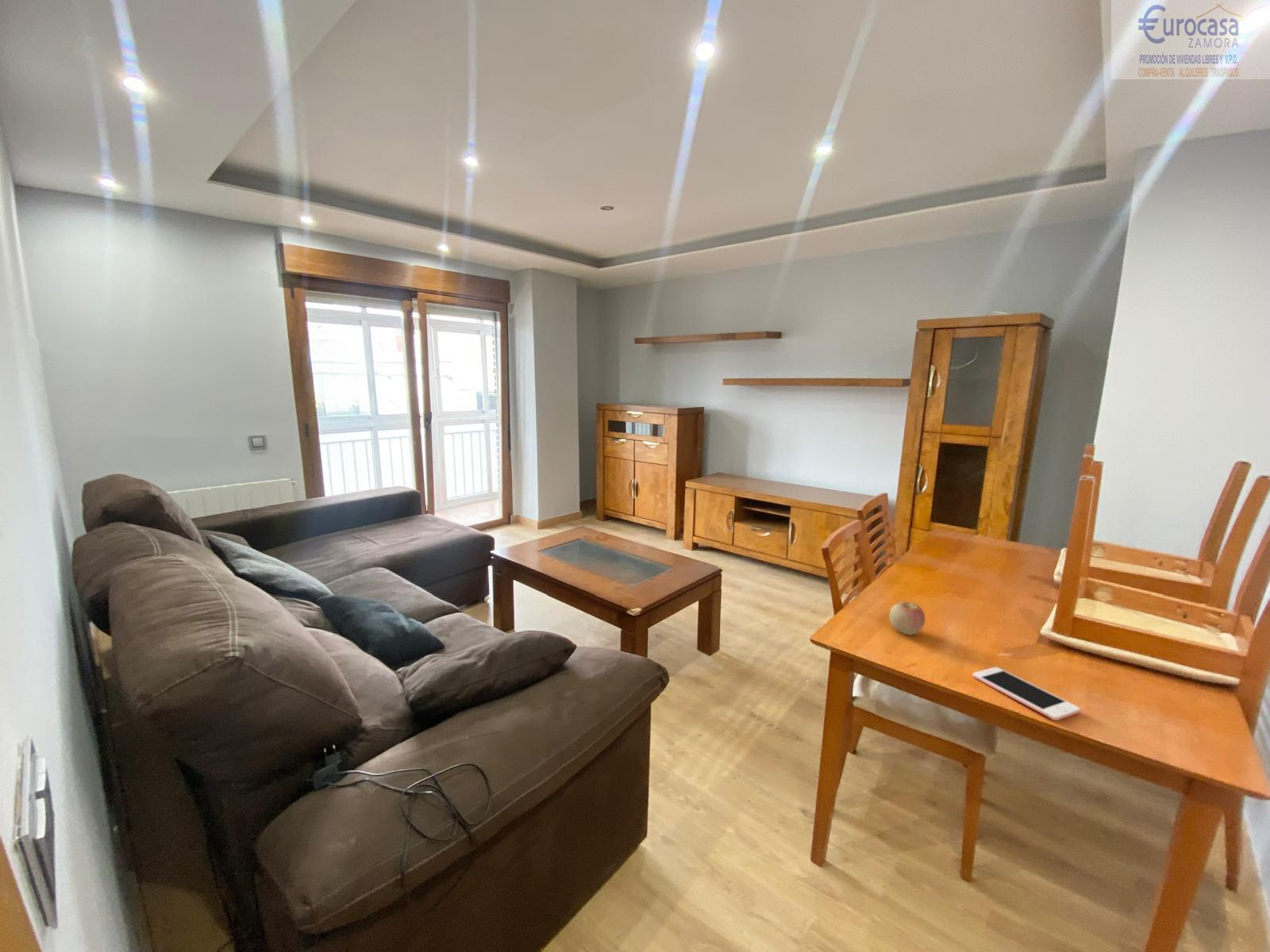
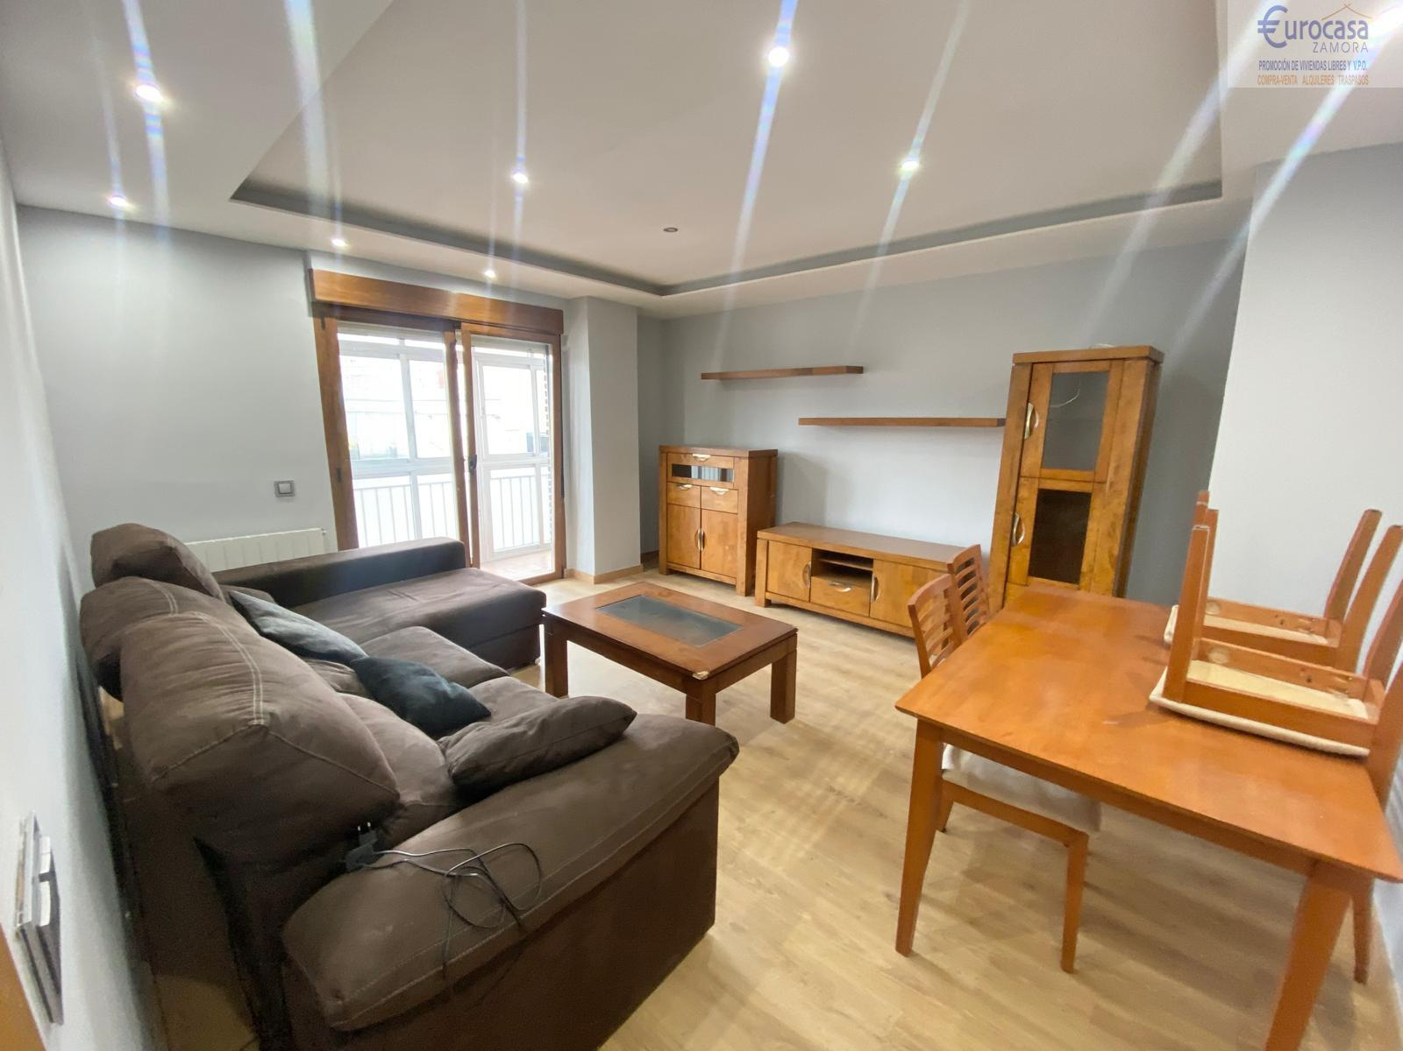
- cell phone [972,666,1081,721]
- apple [888,601,926,635]
